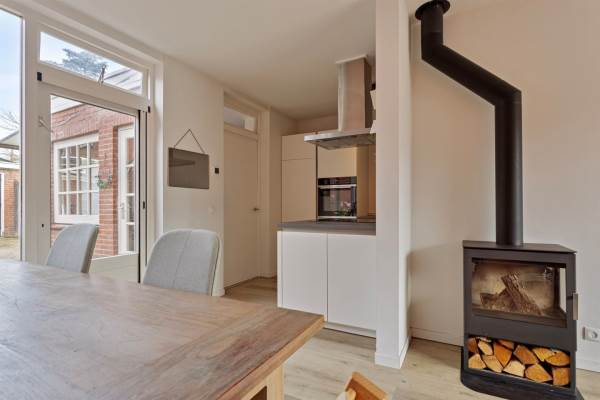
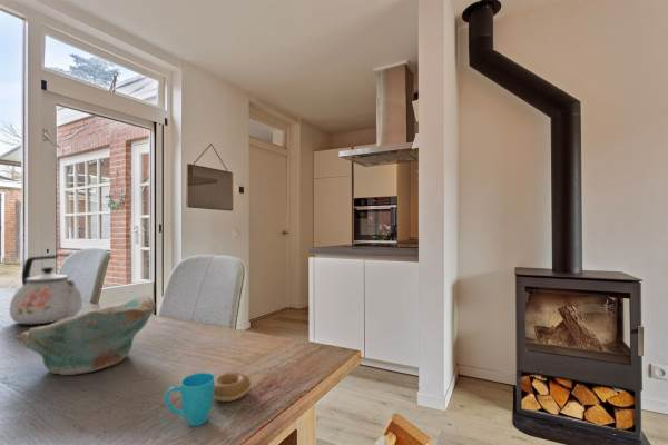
+ kettle [8,254,84,325]
+ bowl [16,296,157,376]
+ cup [163,372,252,427]
